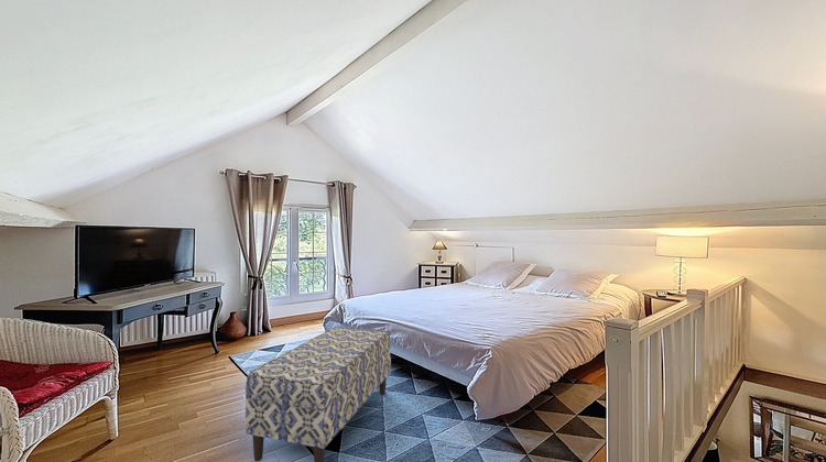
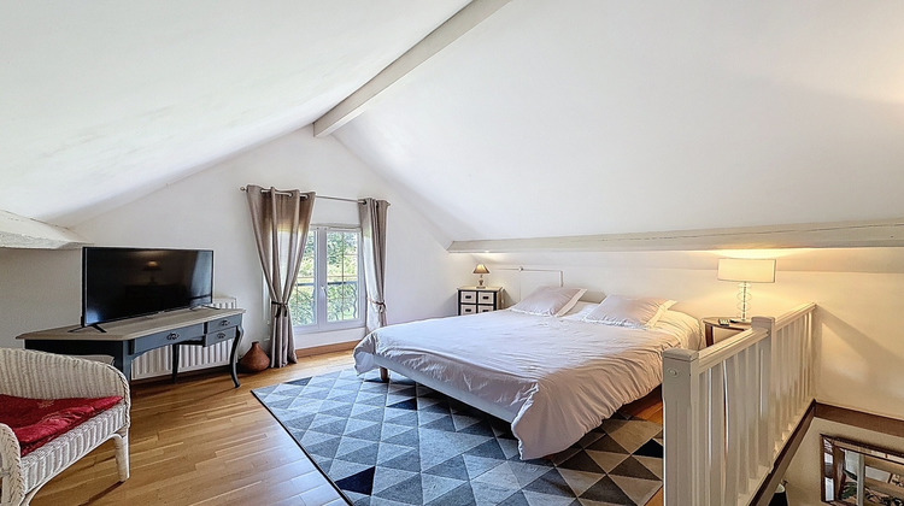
- bench [244,326,392,462]
